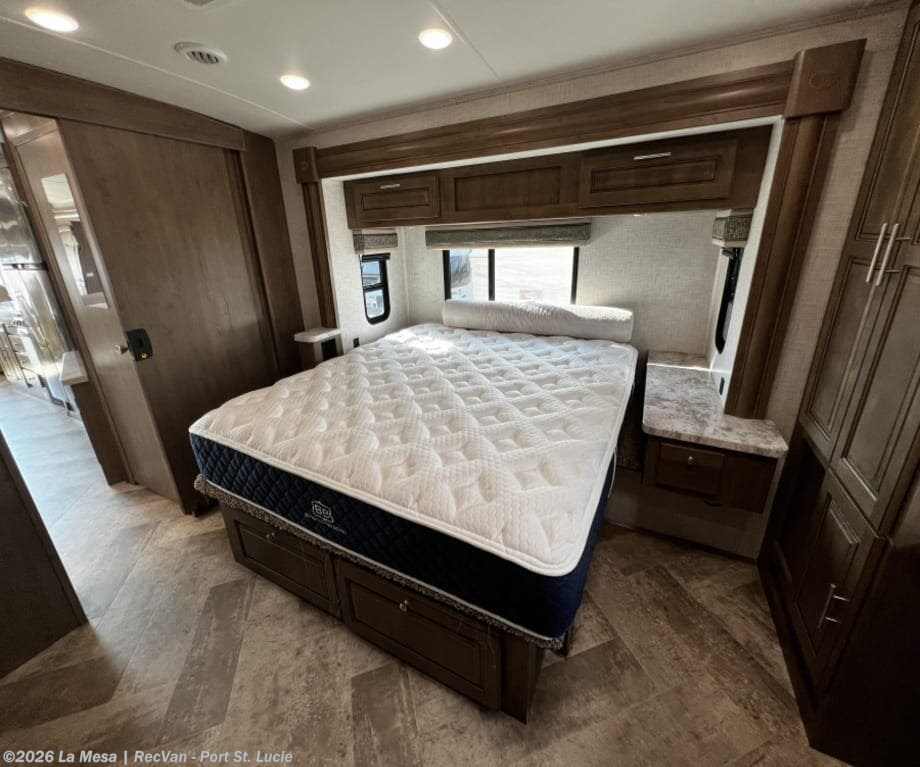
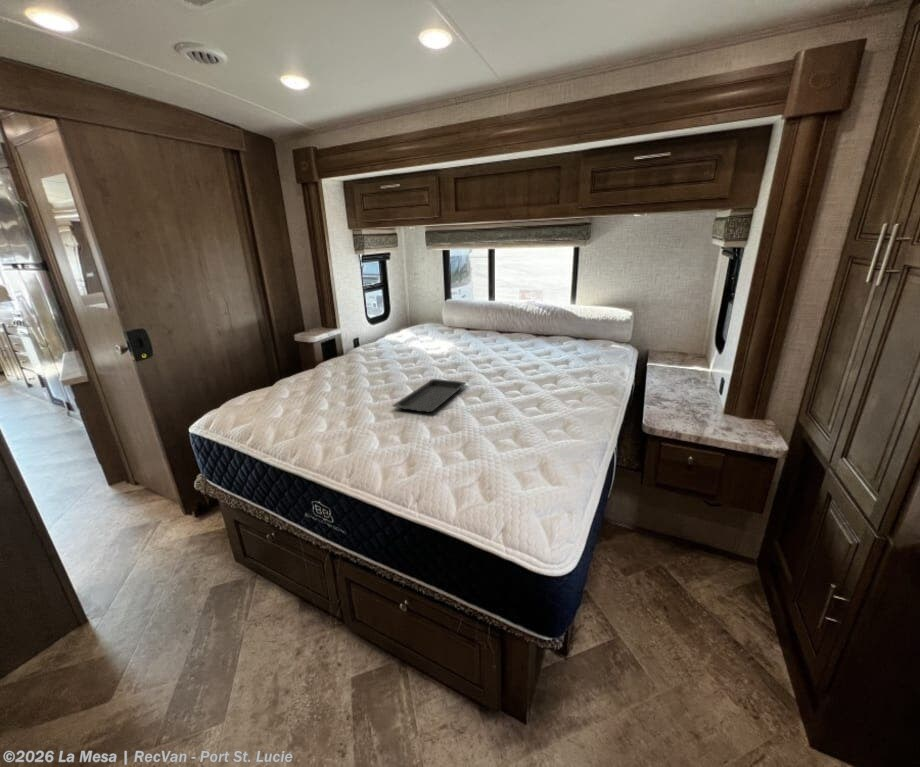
+ serving tray [391,378,467,414]
